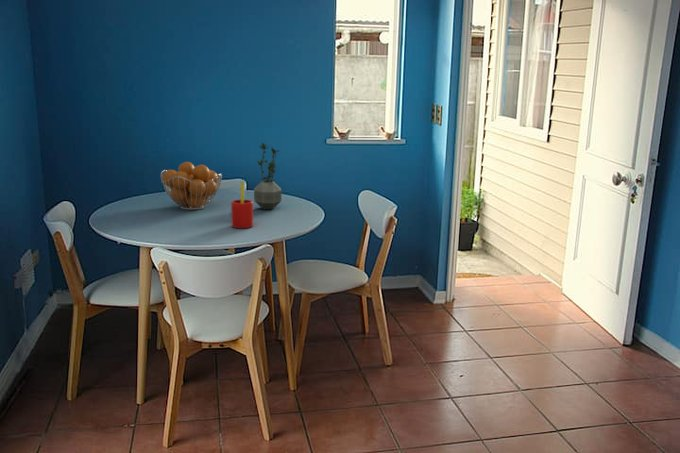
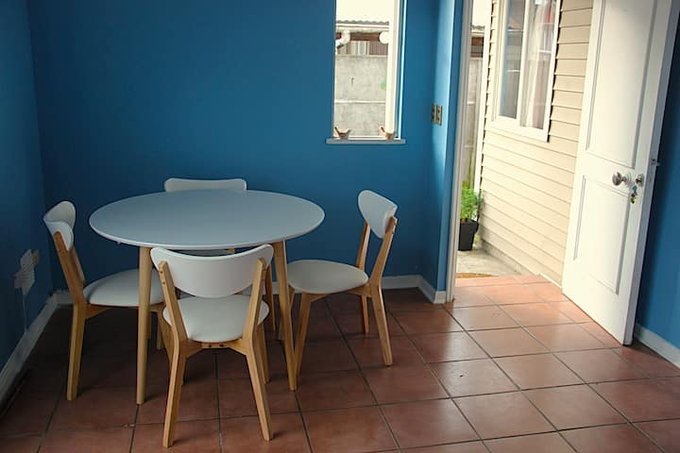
- fruit basket [160,161,223,211]
- straw [230,181,254,229]
- potted plant [253,142,282,210]
